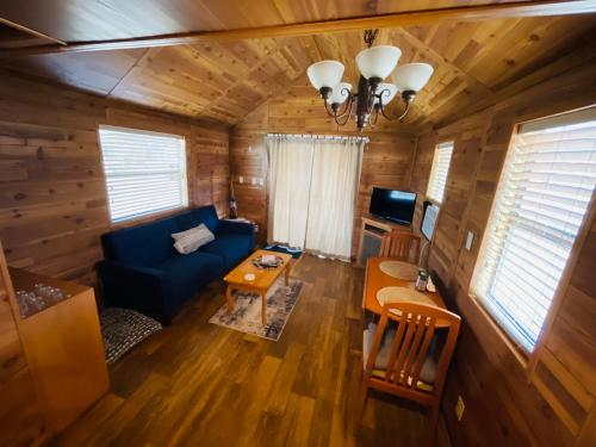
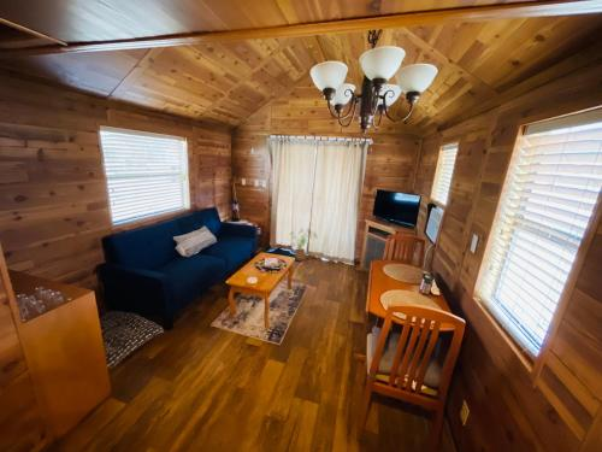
+ house plant [289,228,318,263]
